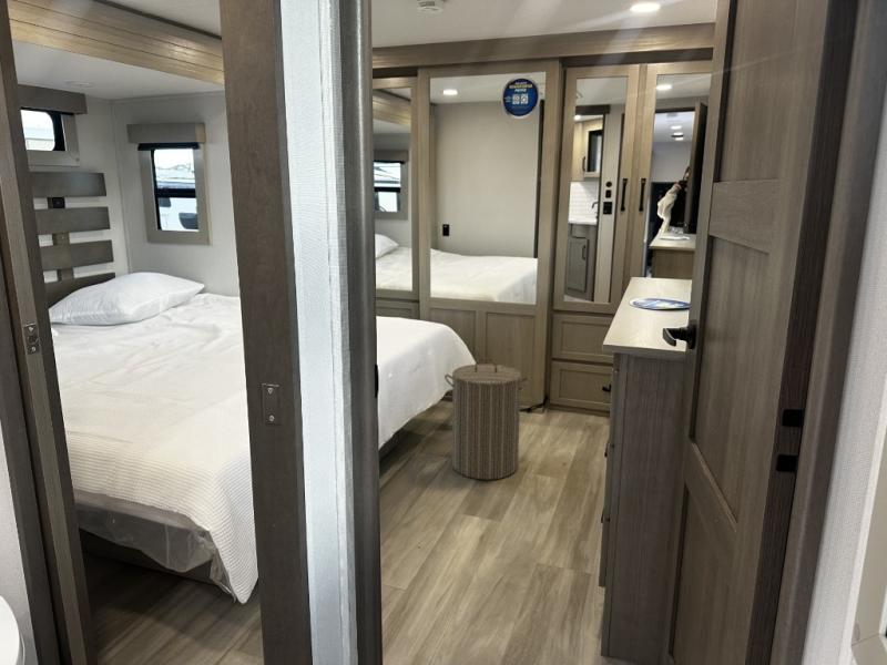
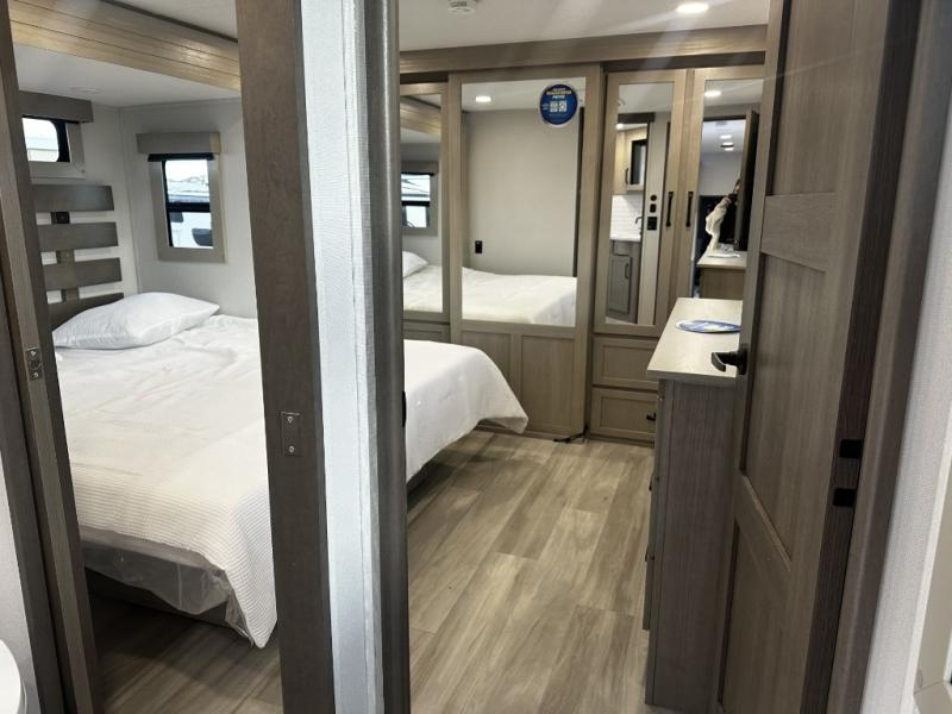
- laundry hamper [443,357,531,481]
